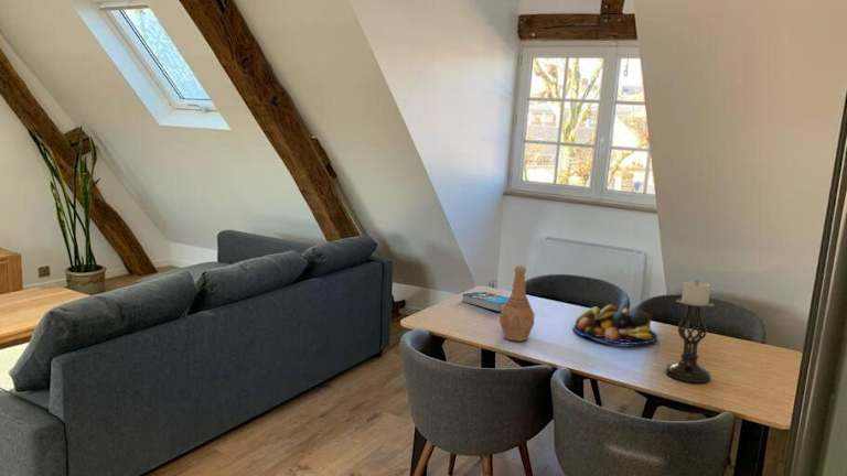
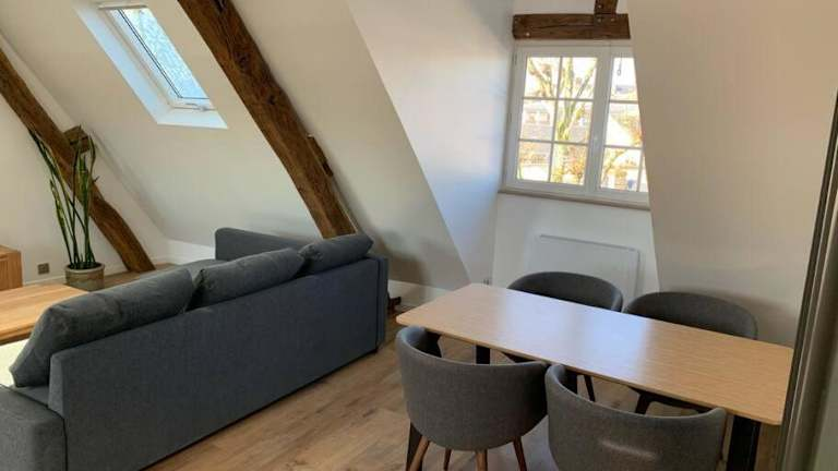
- fruit bowl [572,304,658,346]
- book [461,291,510,313]
- candle holder [664,279,716,383]
- vase [498,263,535,343]
